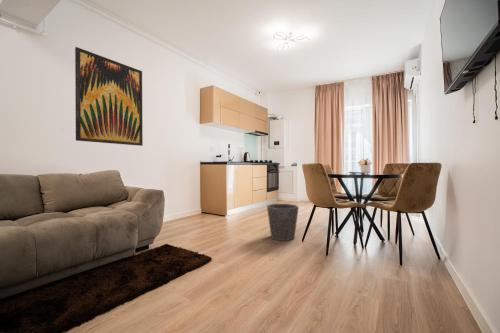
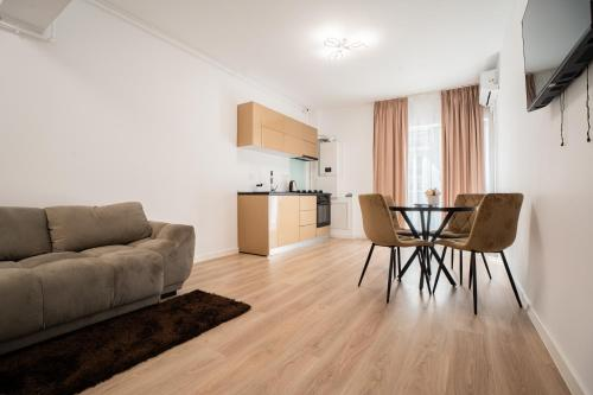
- wall art [74,46,144,147]
- waste bin [266,203,300,242]
